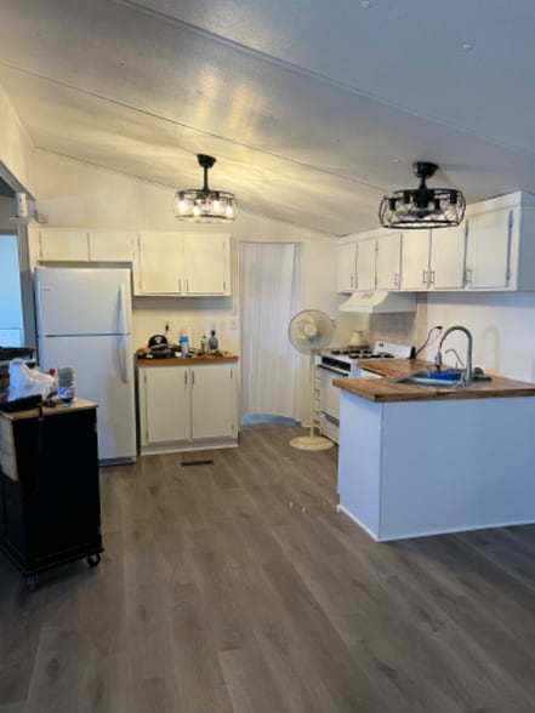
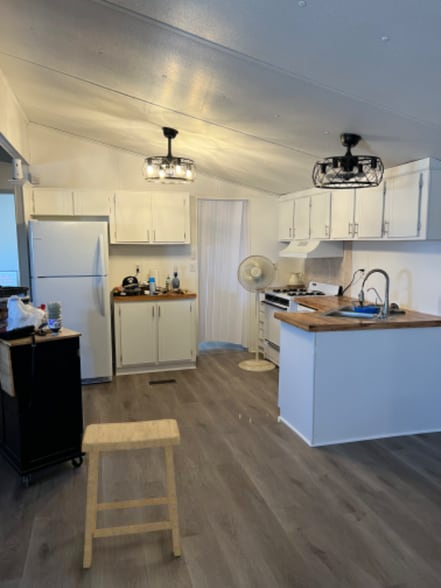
+ stool [81,418,182,569]
